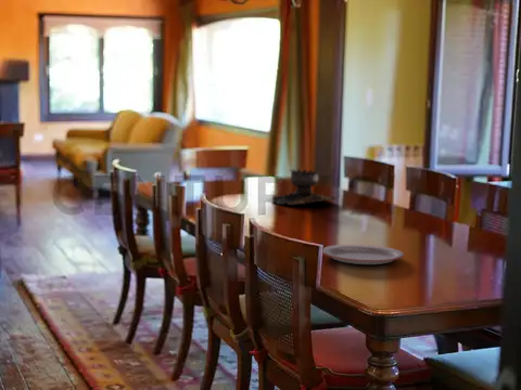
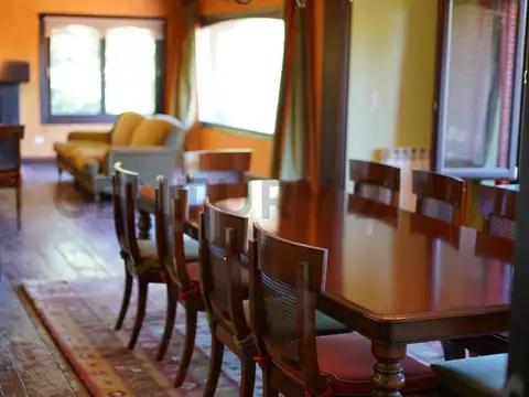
- brazier [271,168,338,206]
- plate [321,244,405,265]
